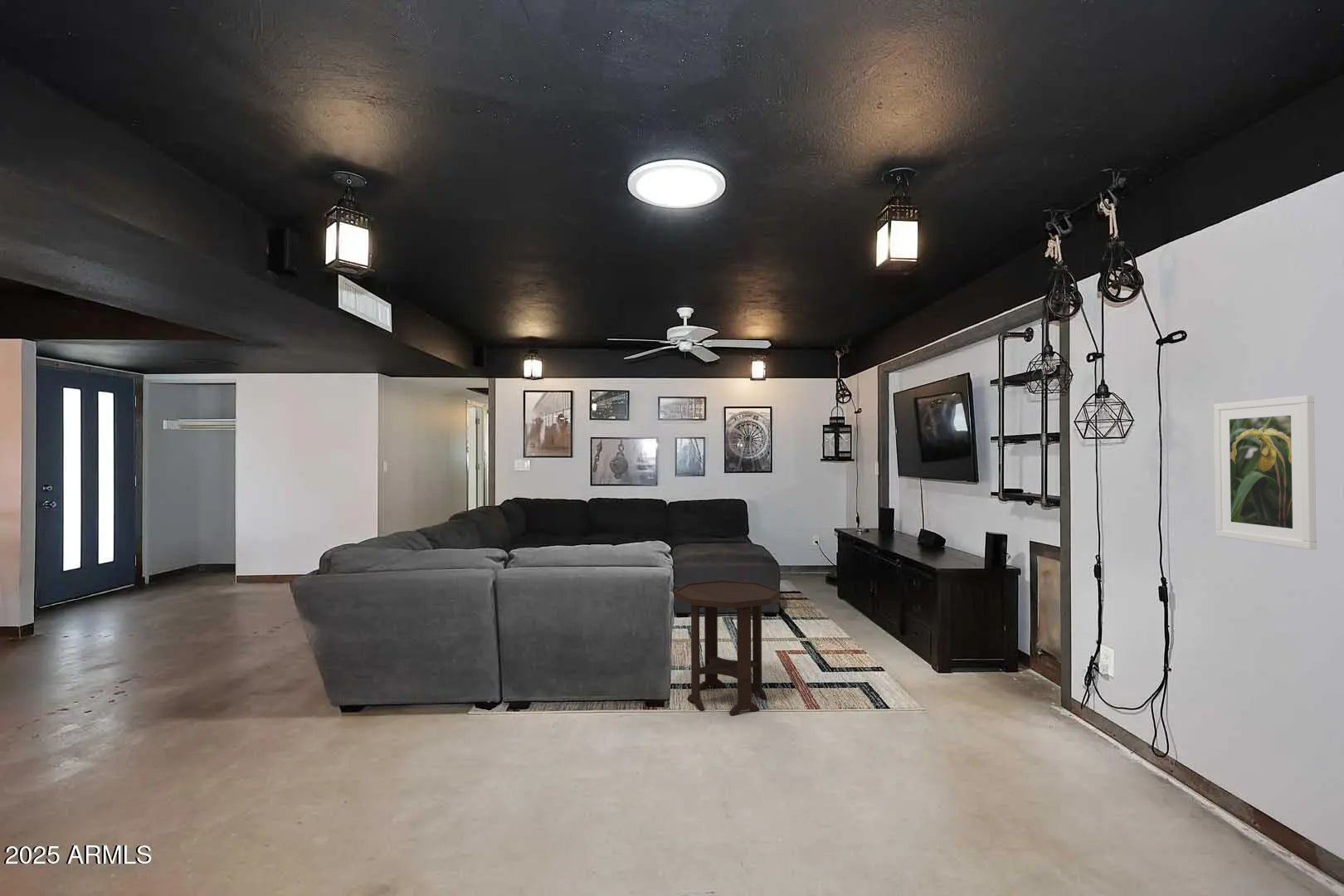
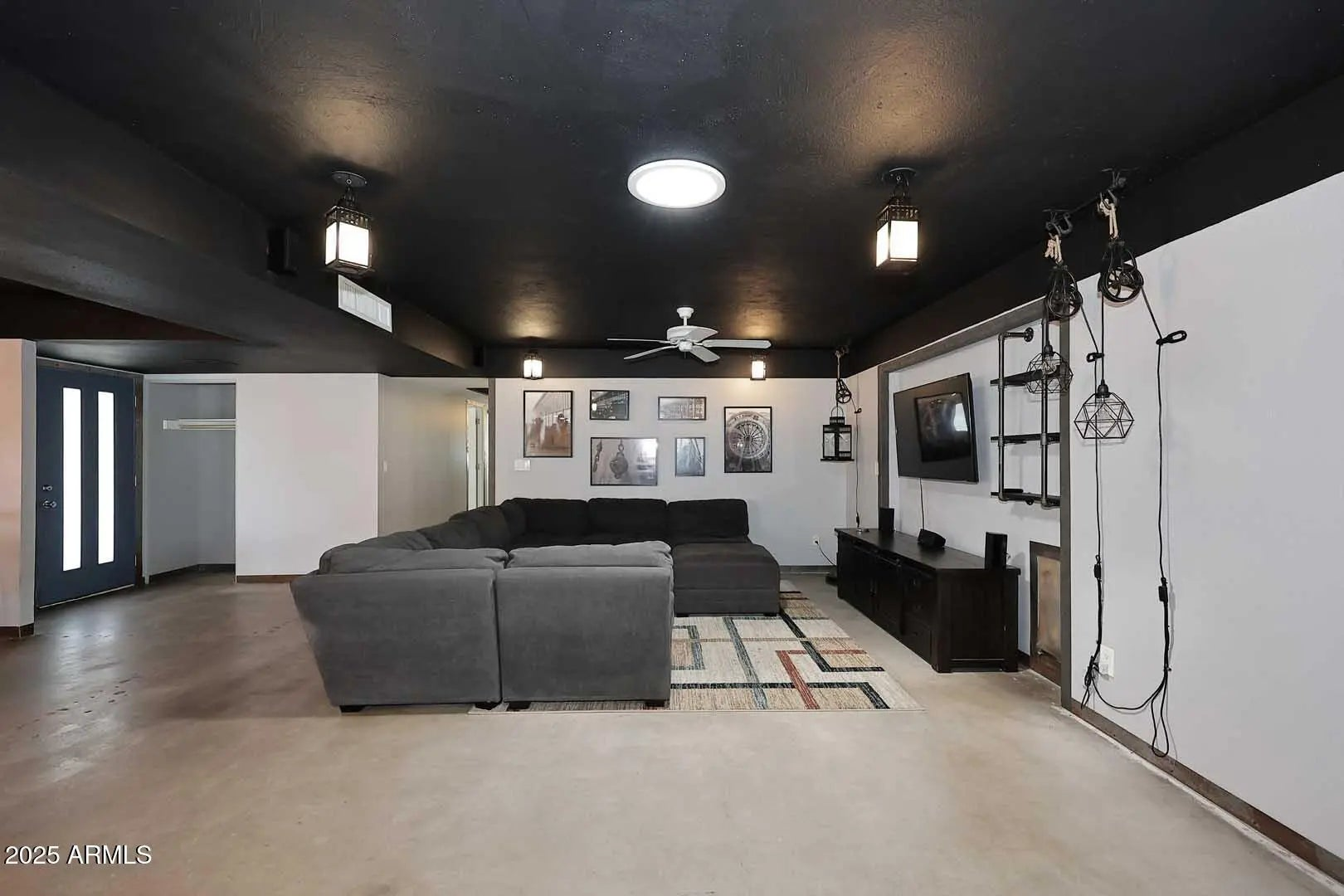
- side table [673,580,780,716]
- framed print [1213,395,1317,550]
